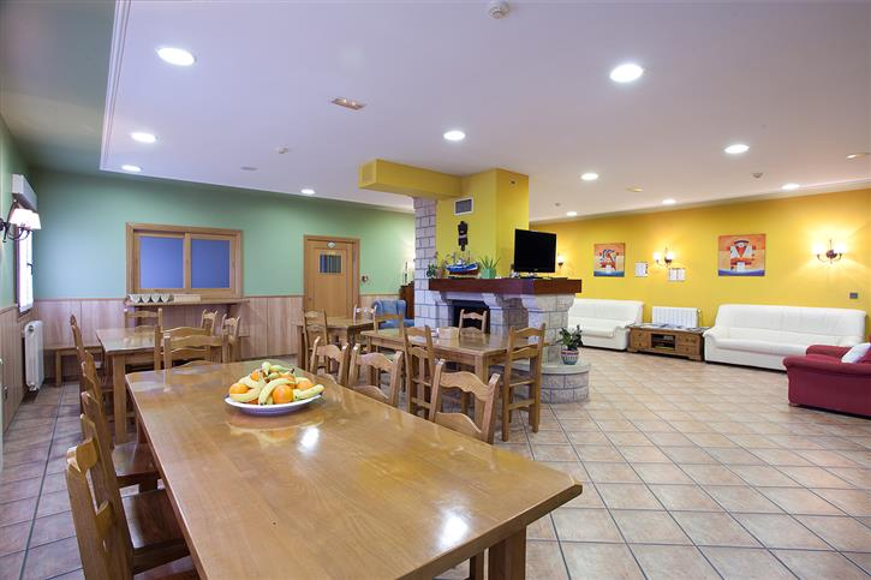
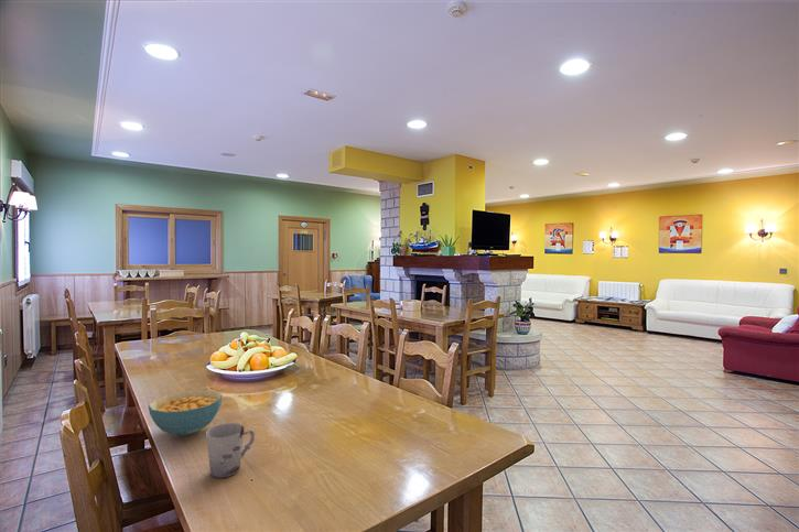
+ cereal bowl [148,389,224,437]
+ cup [205,422,256,479]
